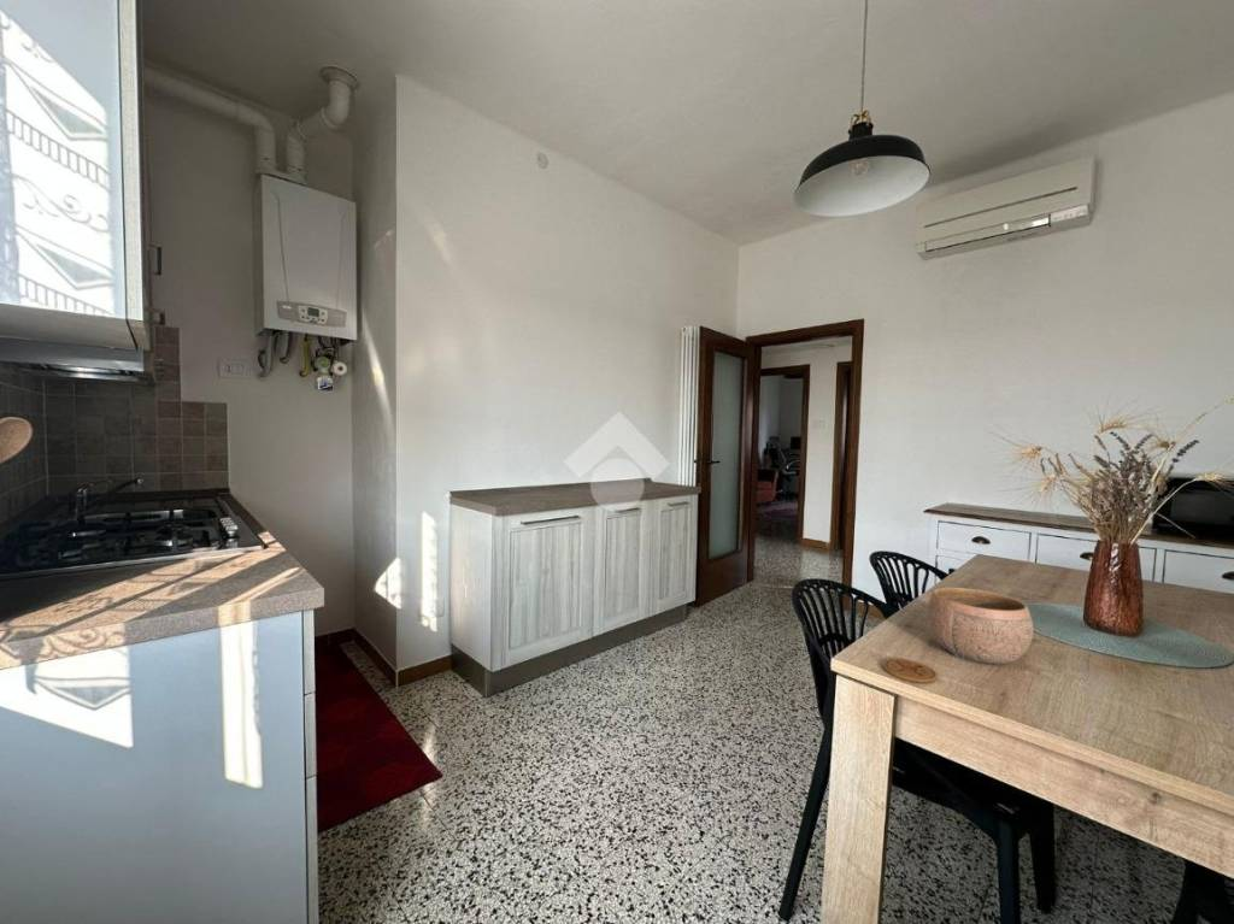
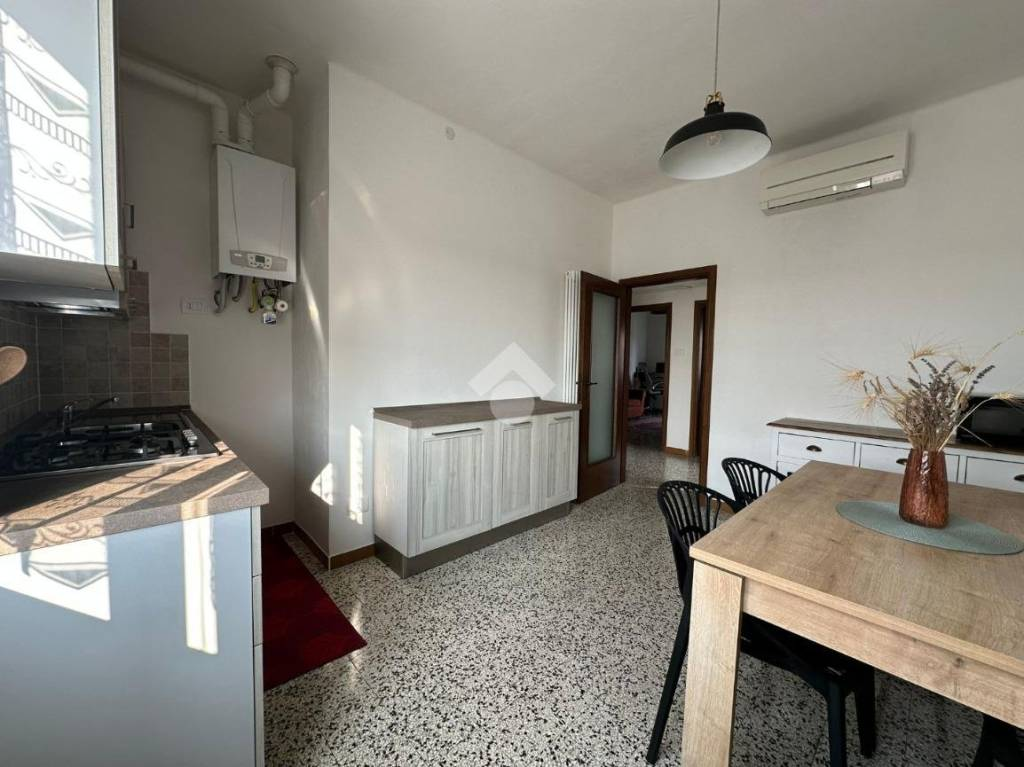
- coaster [882,658,938,683]
- bowl [926,587,1034,666]
